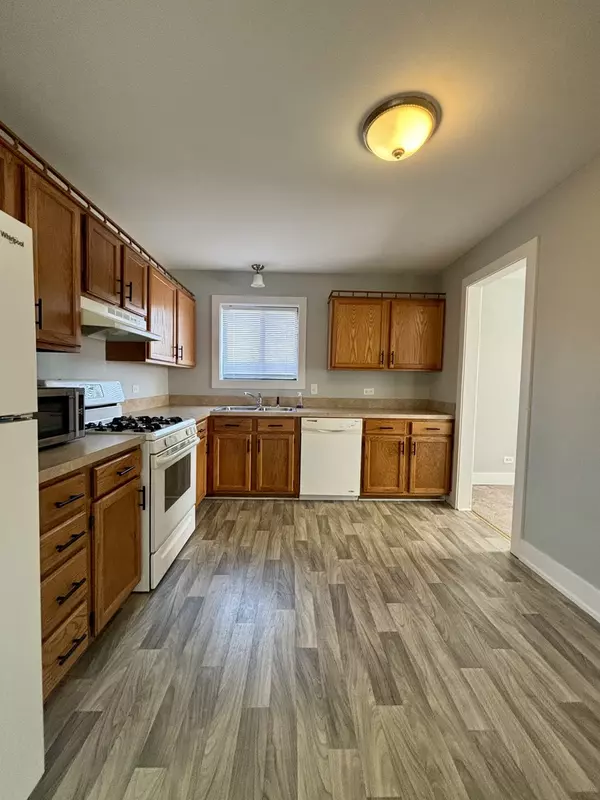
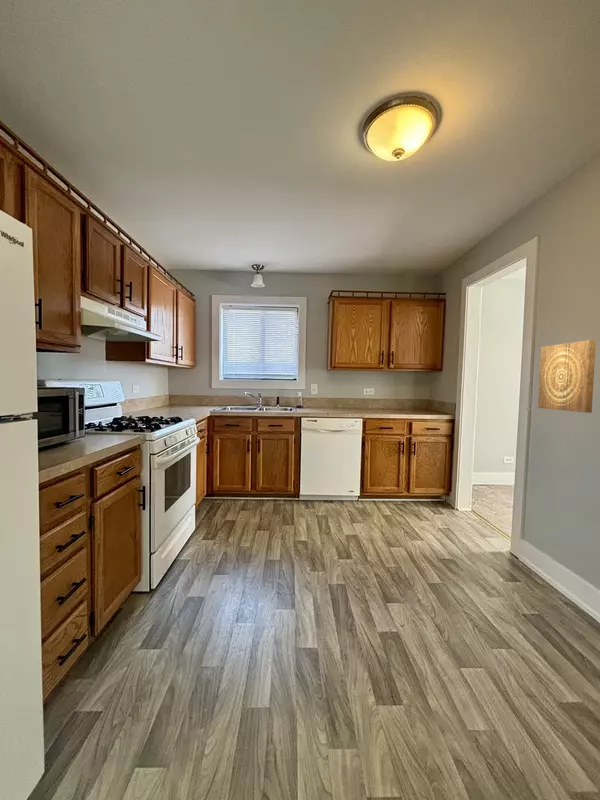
+ wall art [537,339,597,414]
